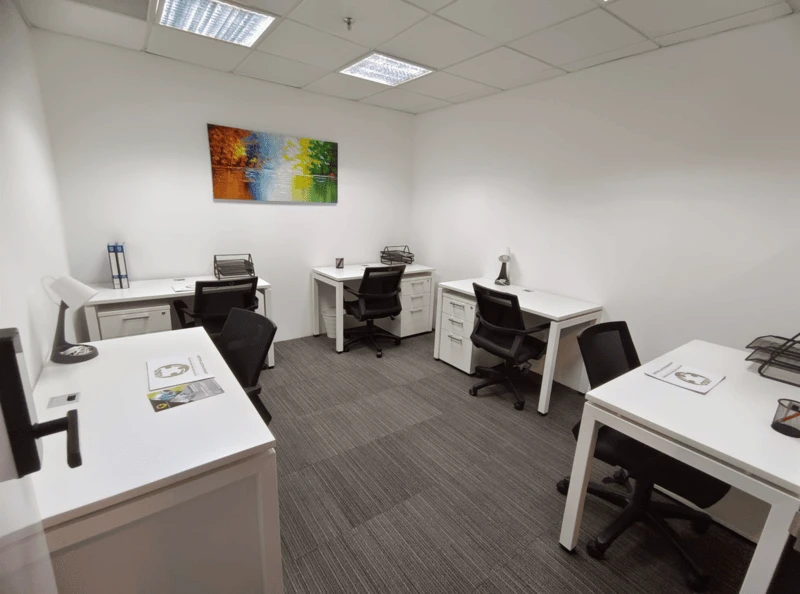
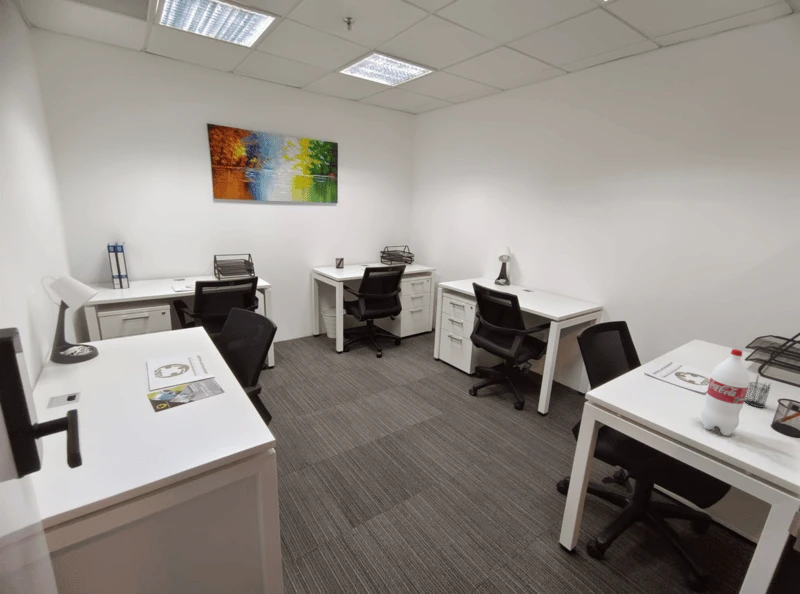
+ bottle [700,348,751,436]
+ pencil holder [744,374,772,409]
